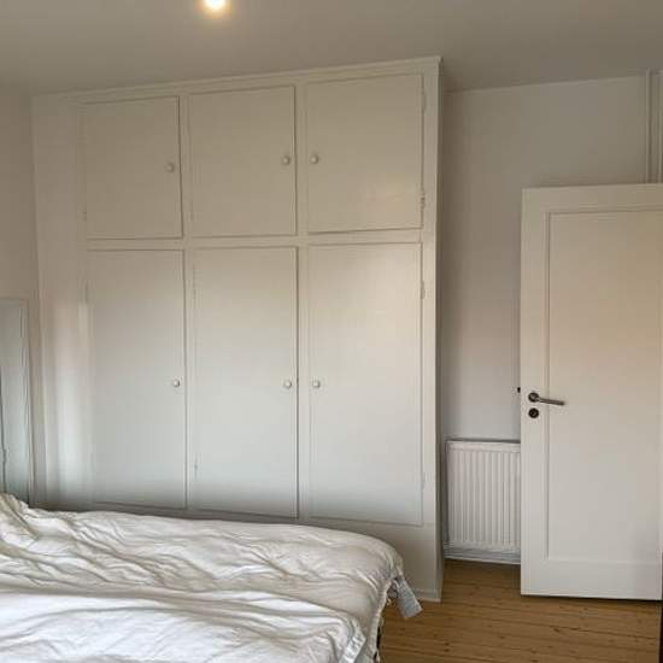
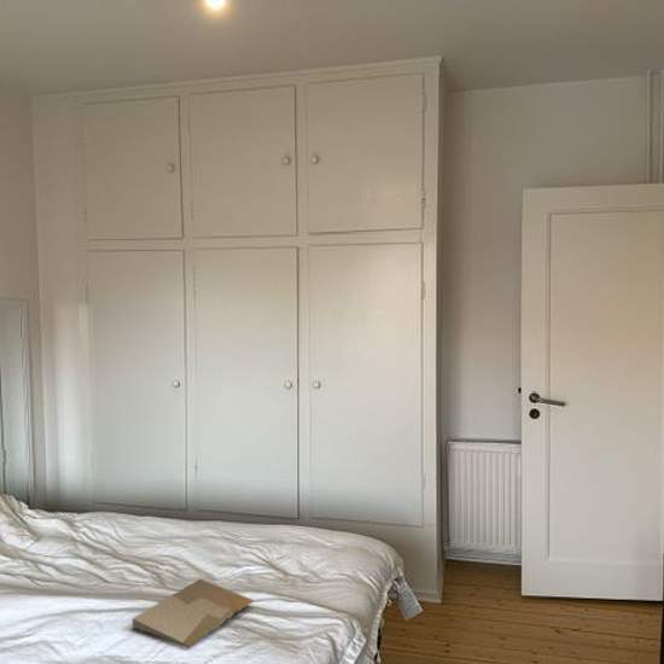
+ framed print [132,578,255,650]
